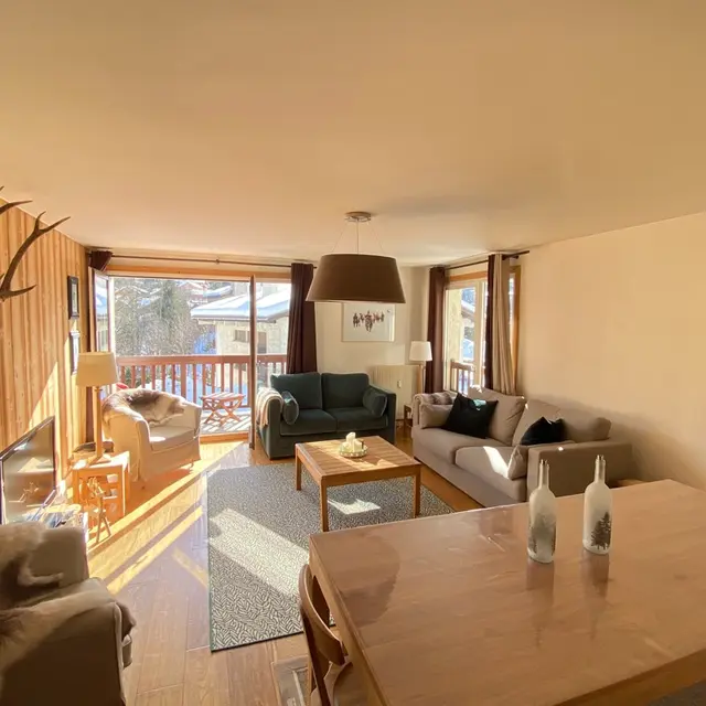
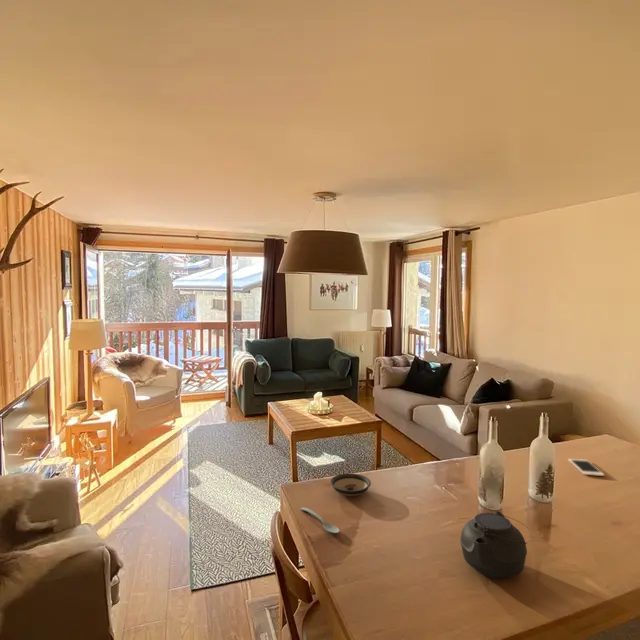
+ spoon [300,507,340,534]
+ teapot [459,510,530,580]
+ cell phone [567,458,606,477]
+ saucer [329,473,372,497]
